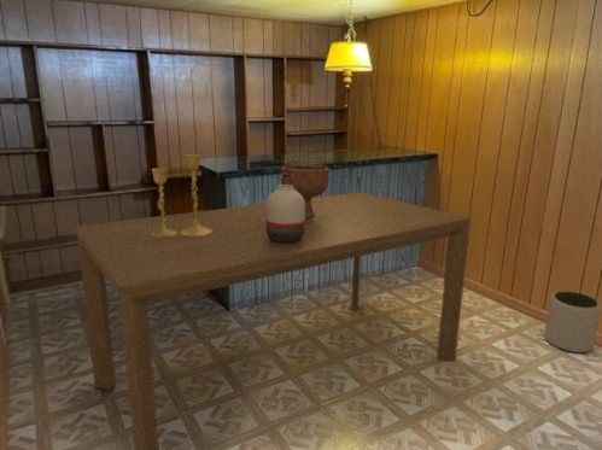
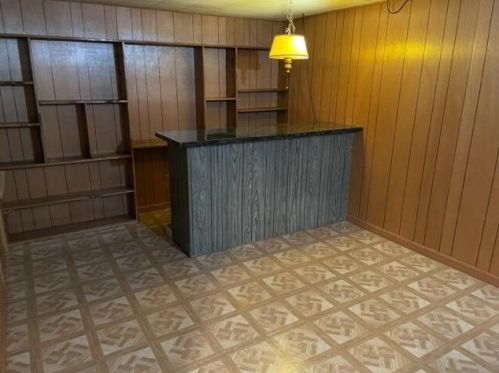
- candlestick [150,153,212,238]
- vase [264,183,305,244]
- plant pot [543,291,602,353]
- decorative bowl [280,157,331,217]
- dining table [75,192,472,450]
